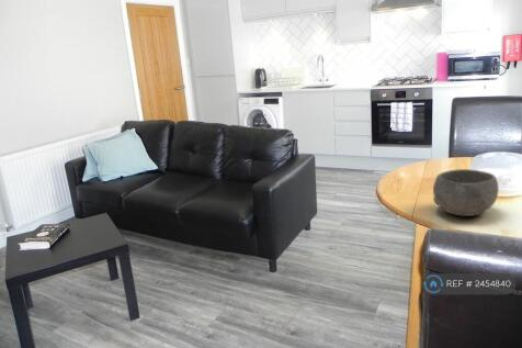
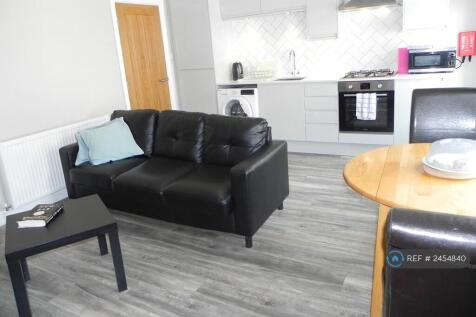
- bowl [432,168,500,217]
